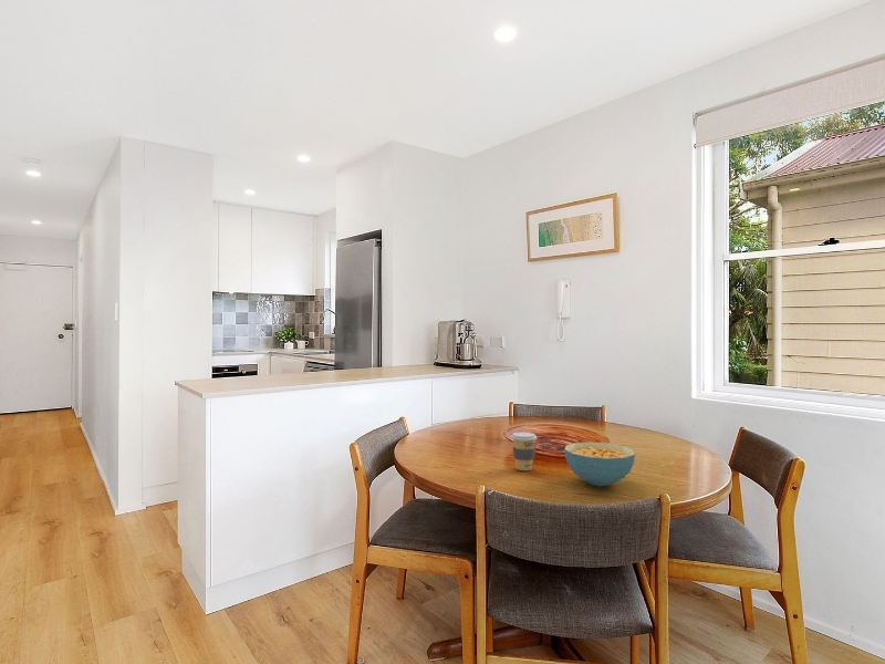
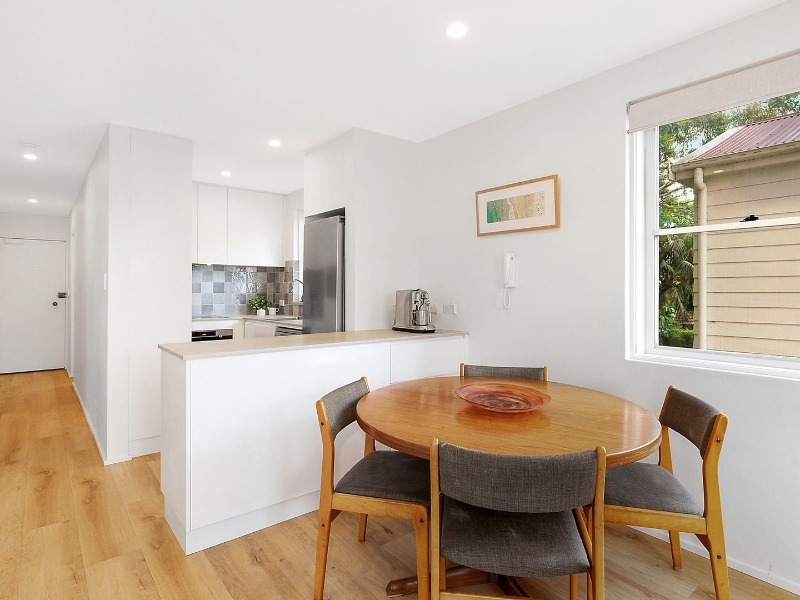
- coffee cup [510,430,538,471]
- cereal bowl [564,442,636,487]
